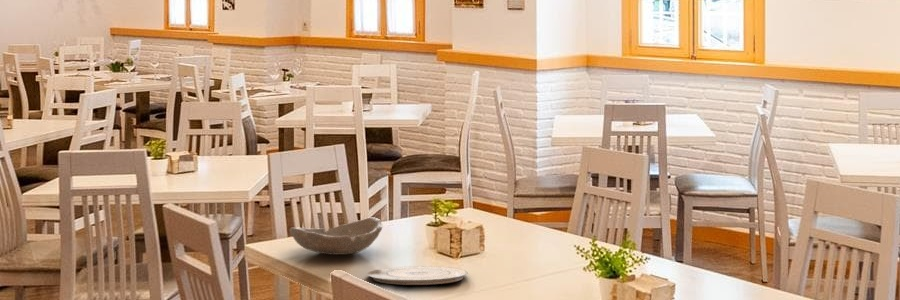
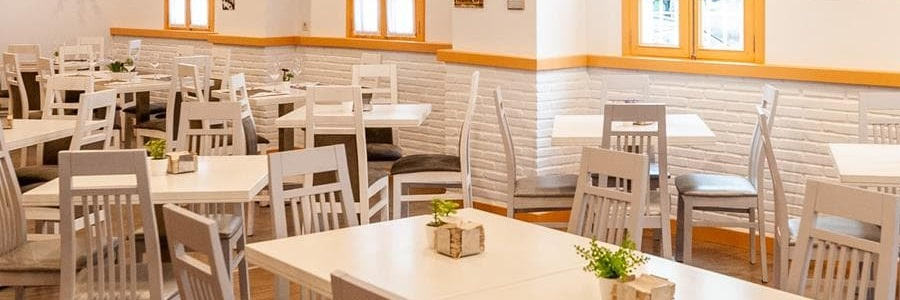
- plate [366,265,469,286]
- bowl [289,216,383,256]
